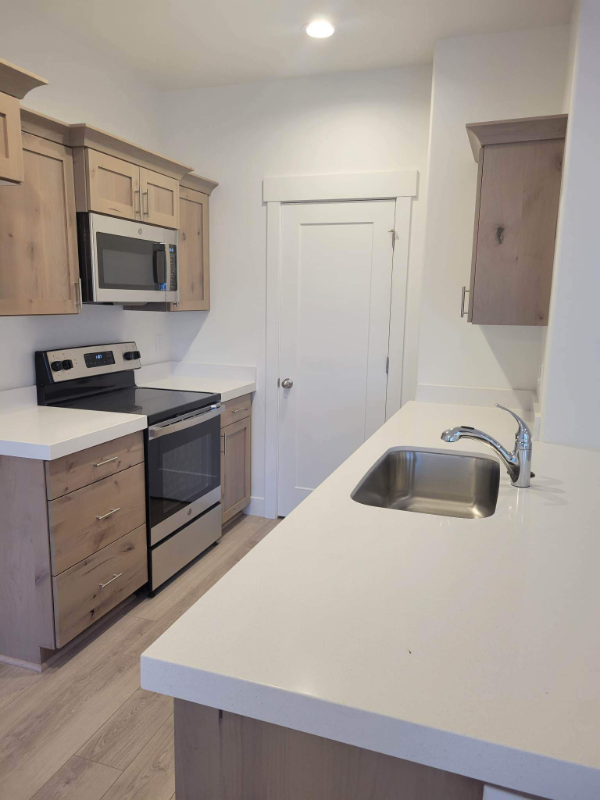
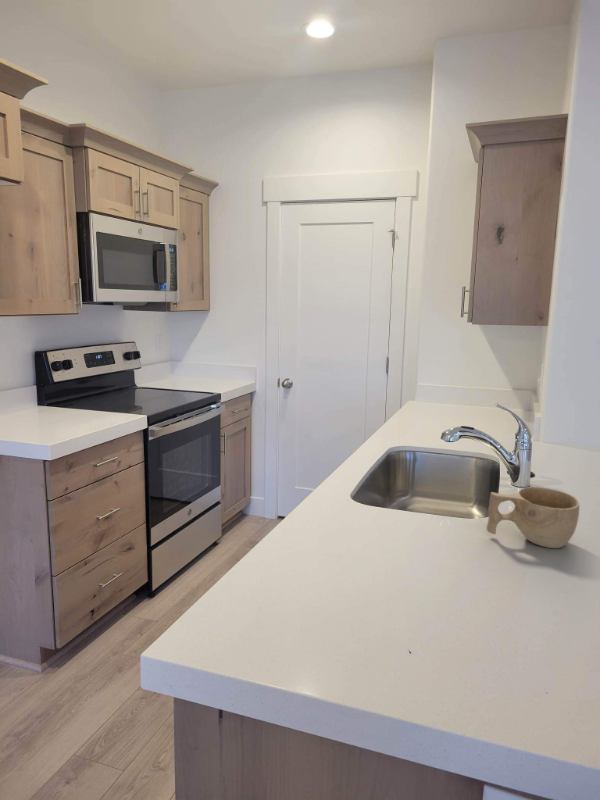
+ cup [485,486,580,549]
